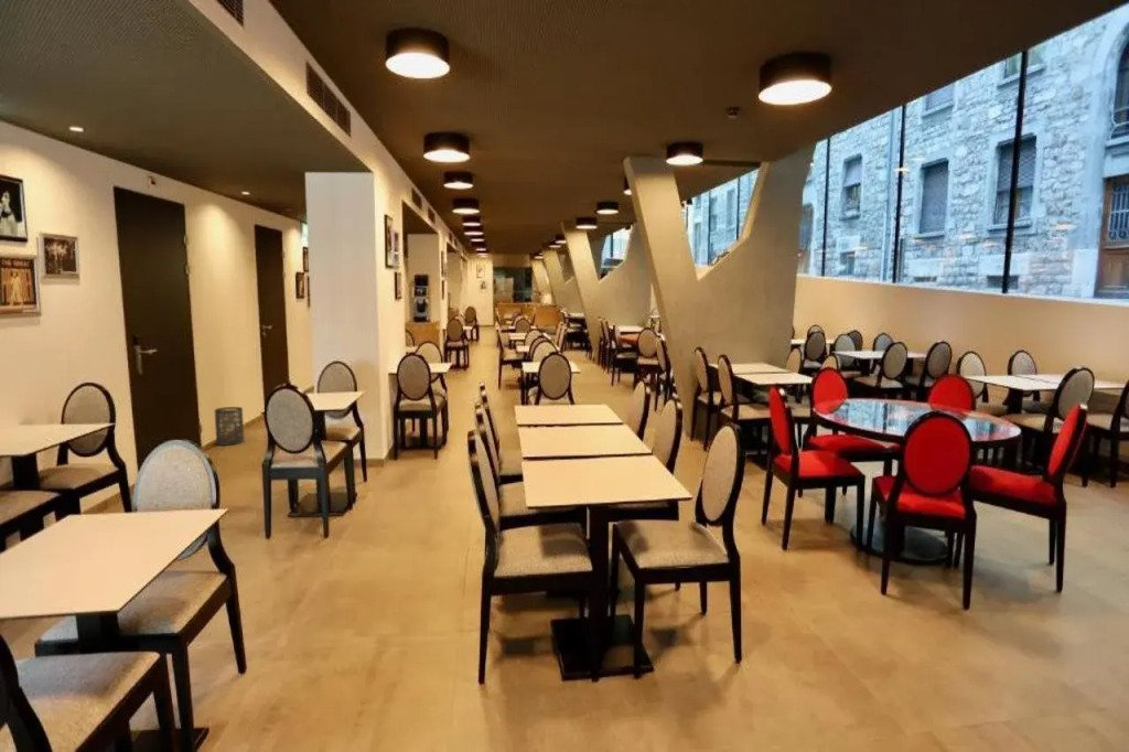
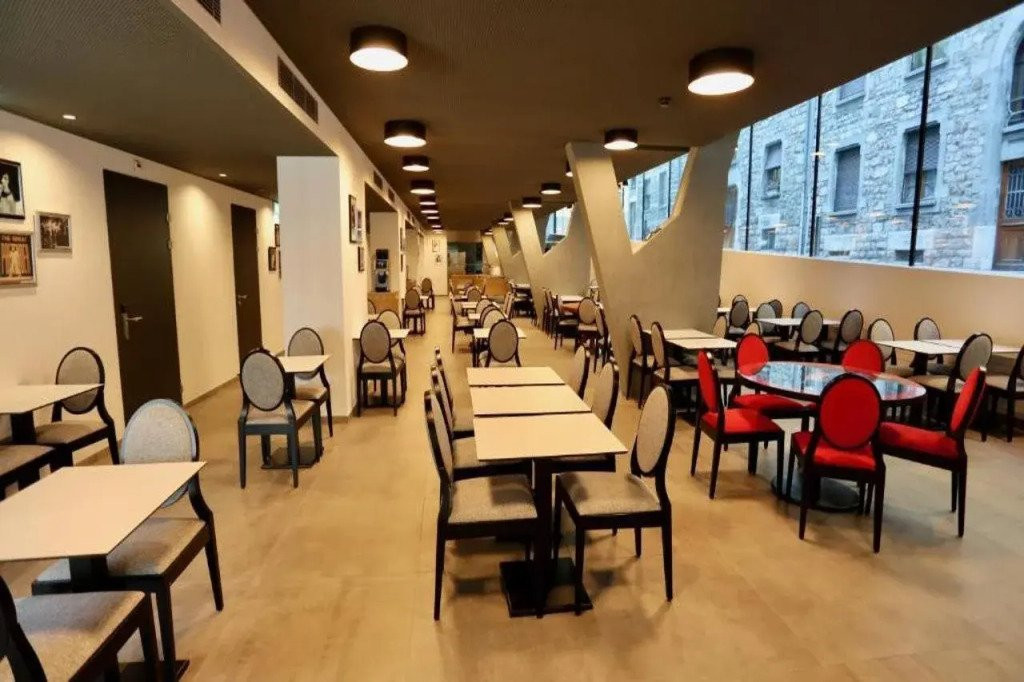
- trash can [214,406,245,447]
